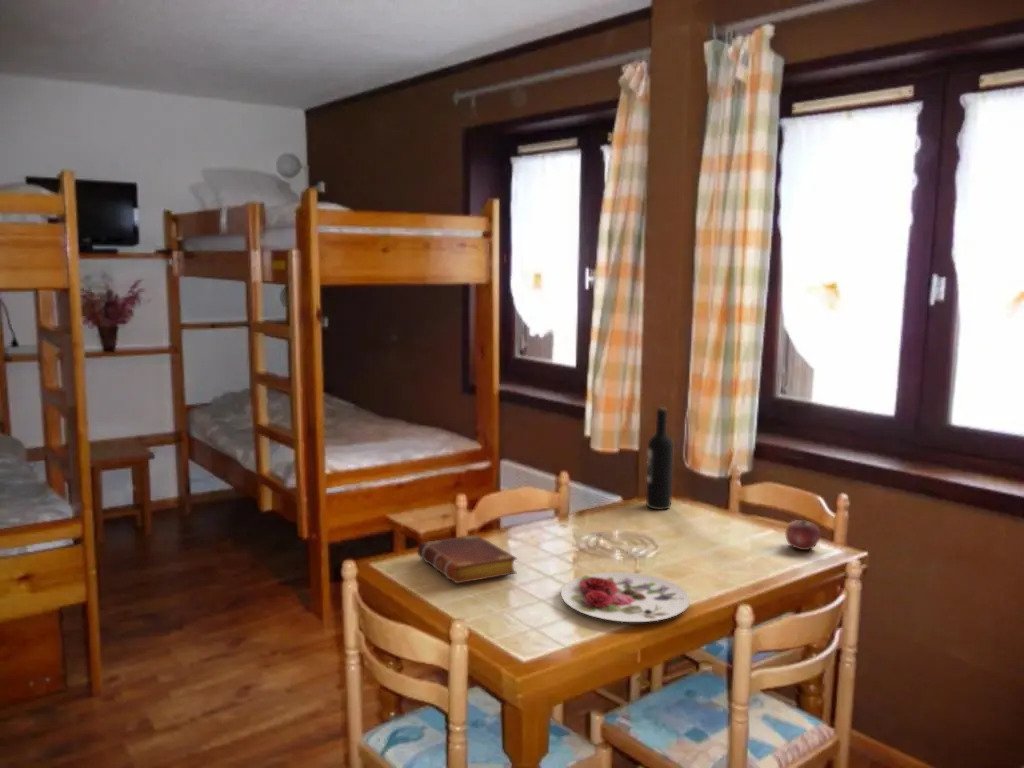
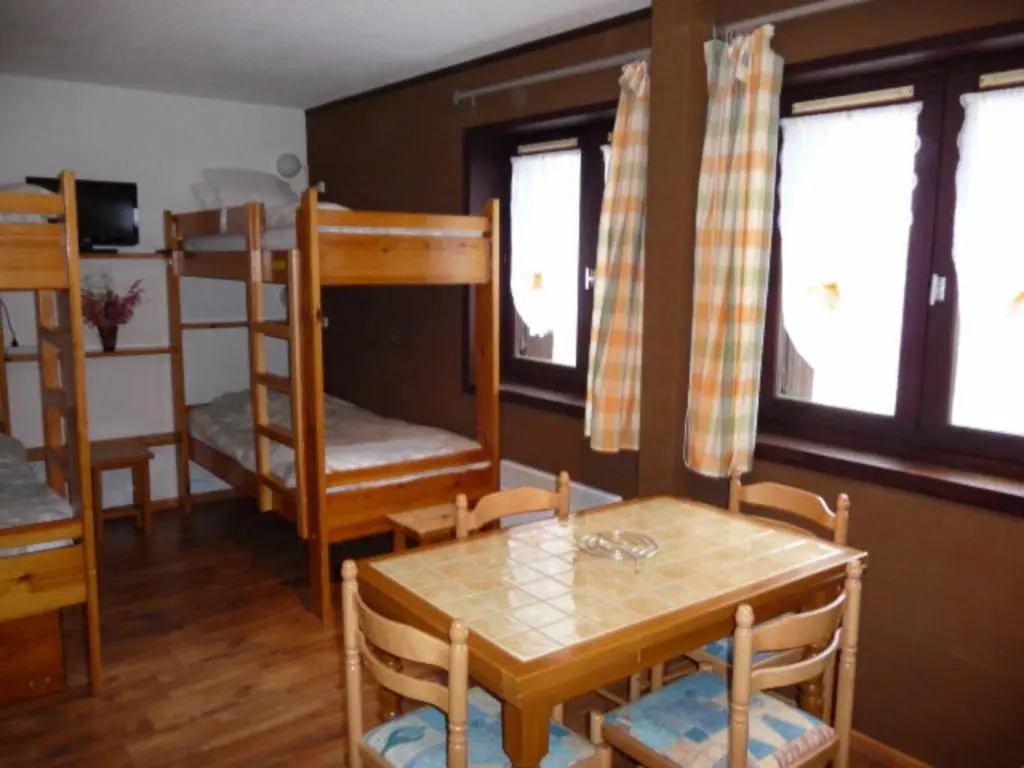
- plate [560,571,691,623]
- wine bottle [645,406,675,511]
- apple [784,516,821,551]
- book [417,534,518,584]
